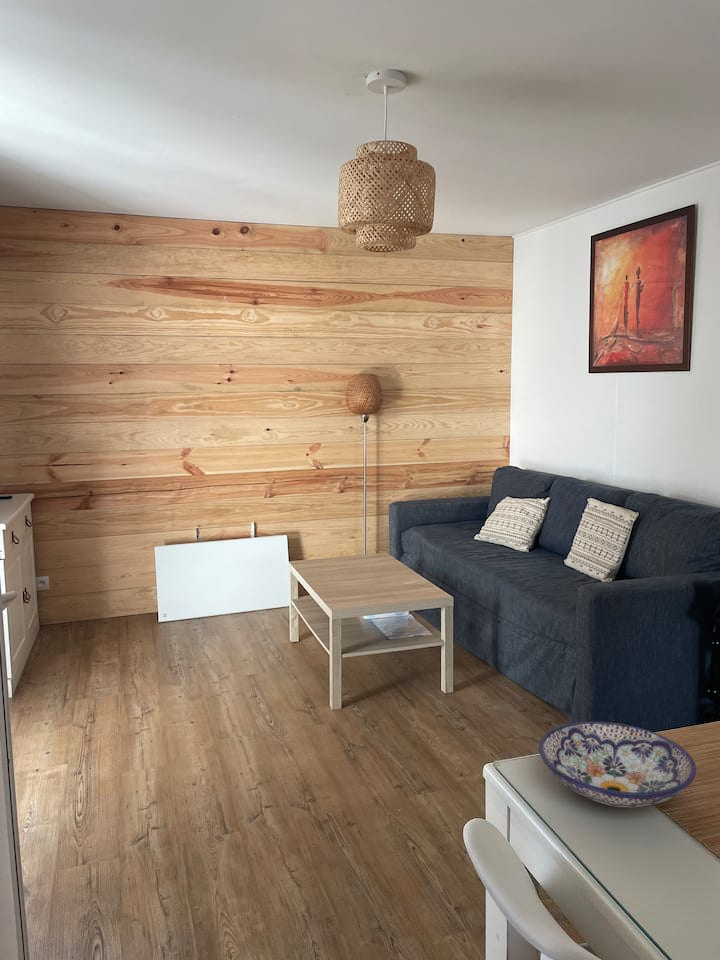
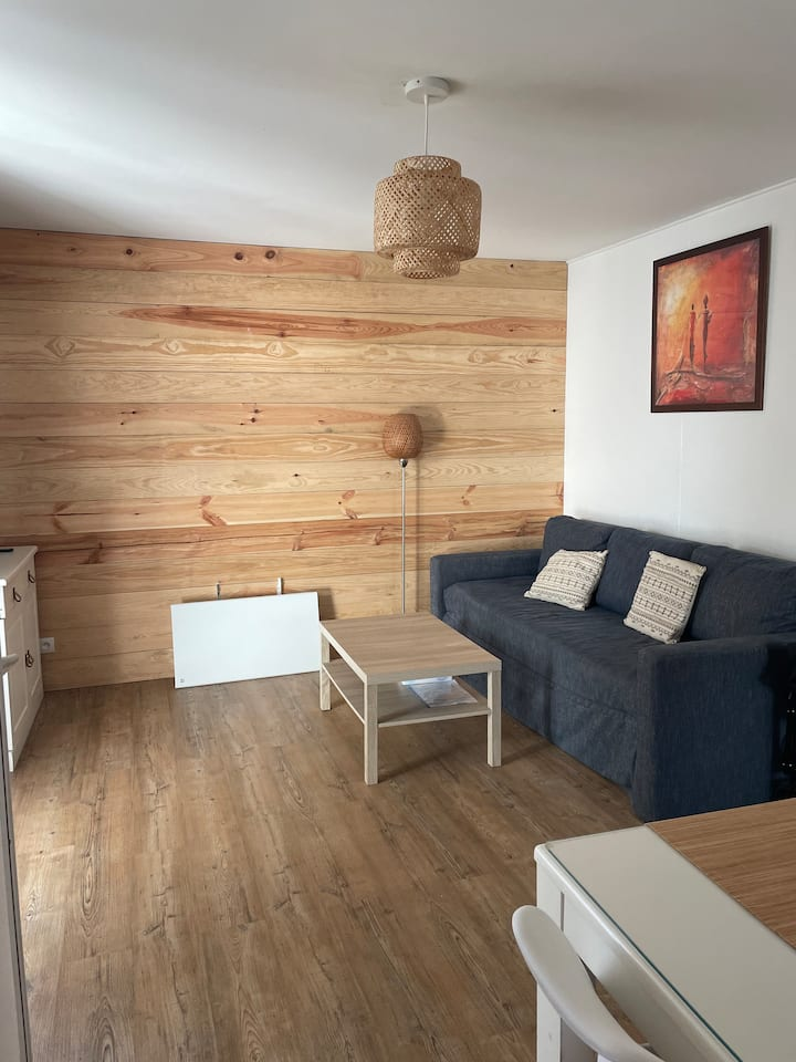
- bowl [538,720,697,808]
